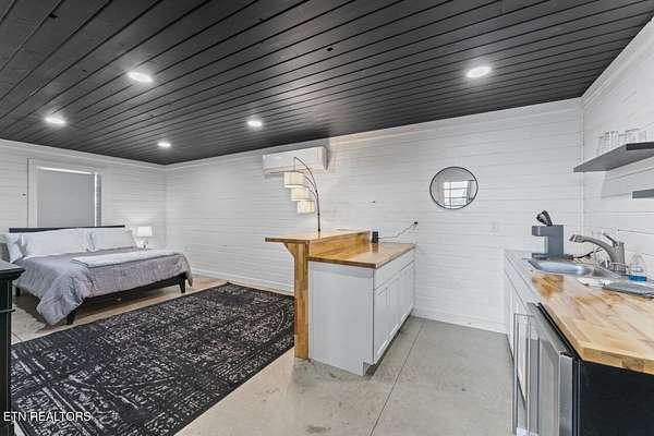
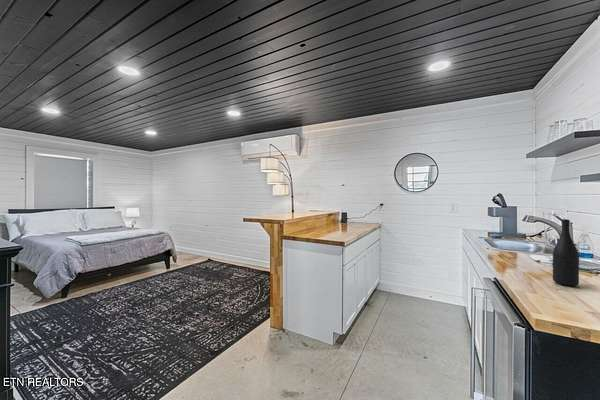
+ wine bottle [552,218,580,287]
